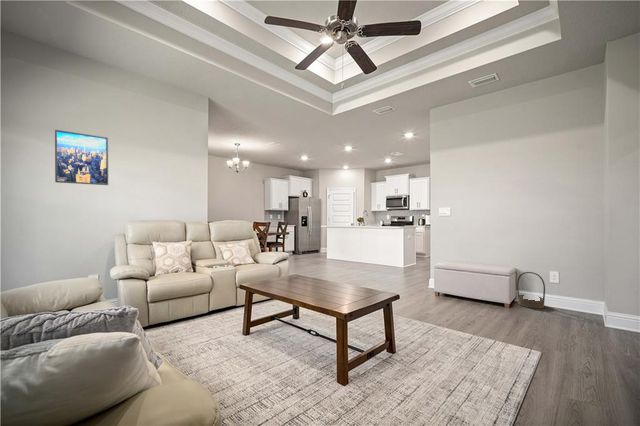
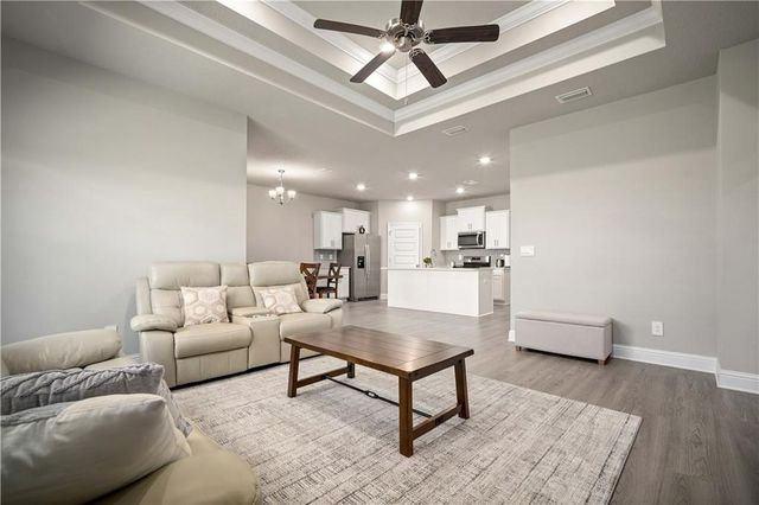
- basket [516,271,546,309]
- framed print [54,129,109,186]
